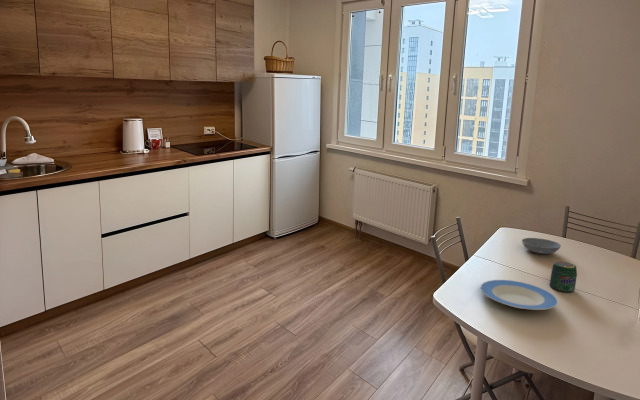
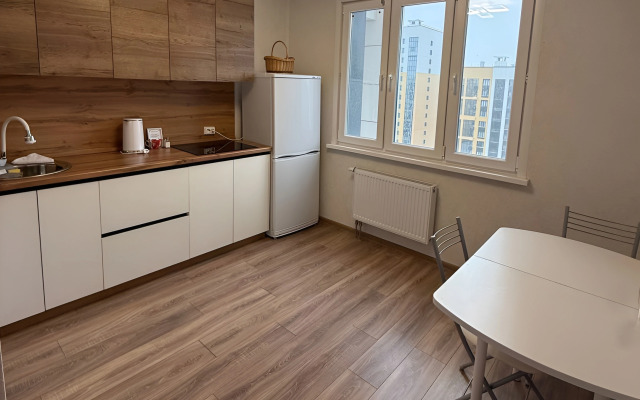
- bowl [521,237,562,255]
- plate [479,279,559,311]
- jar [548,261,578,293]
